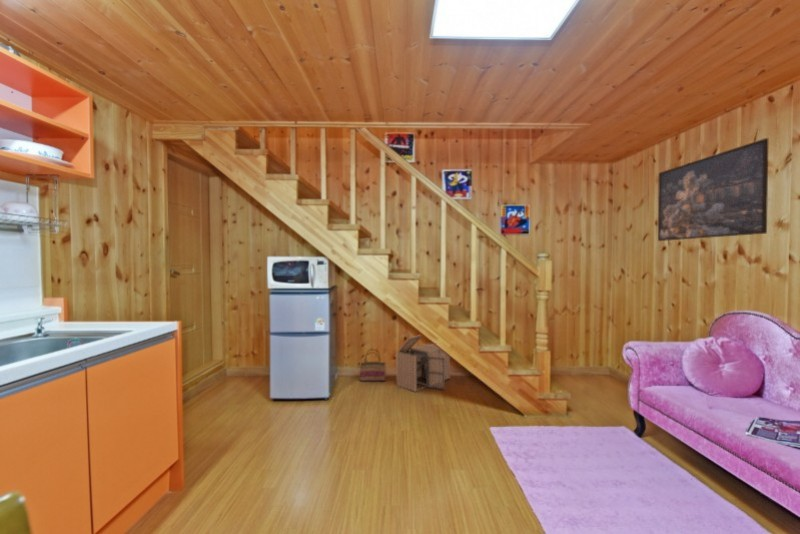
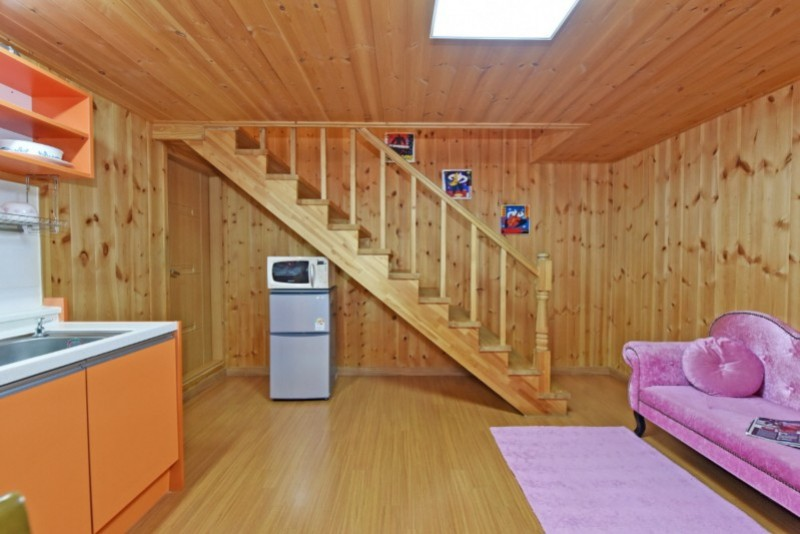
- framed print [657,137,769,242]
- basket [358,348,387,382]
- storage bin [396,334,451,393]
